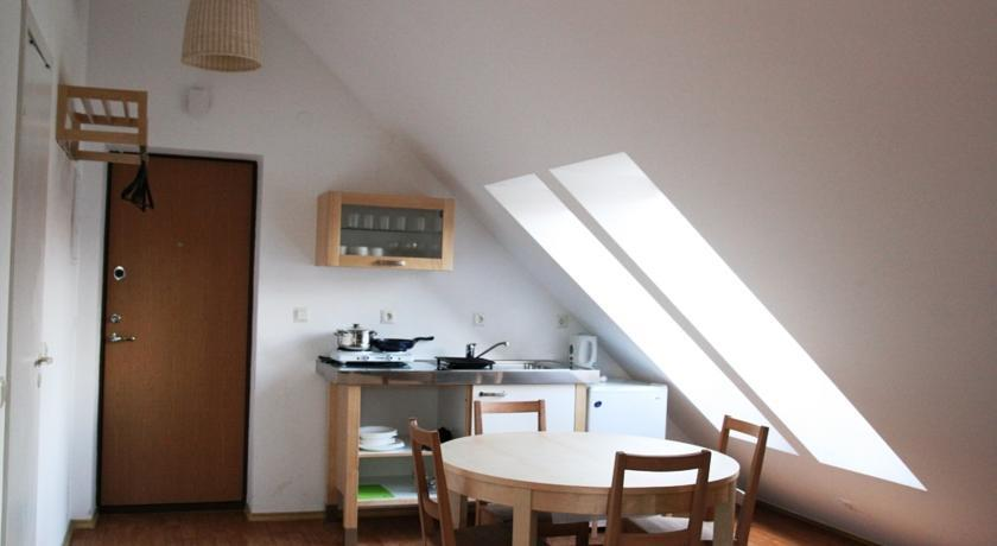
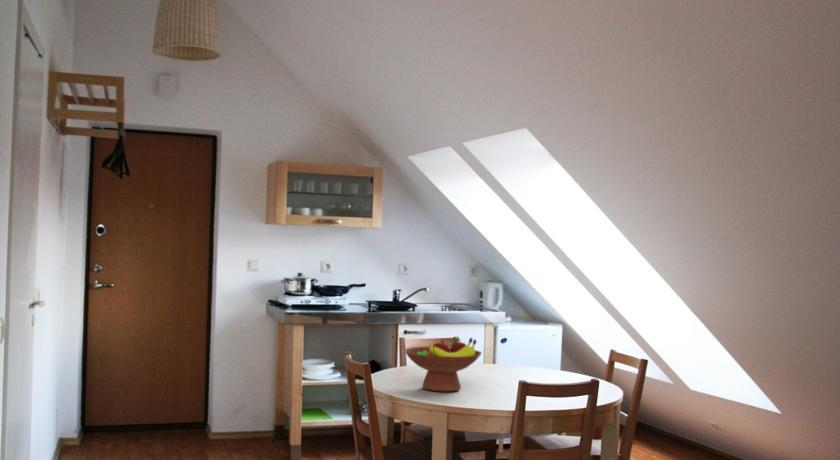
+ fruit bowl [403,337,483,393]
